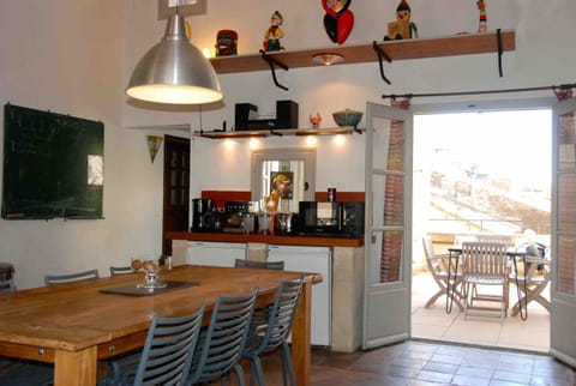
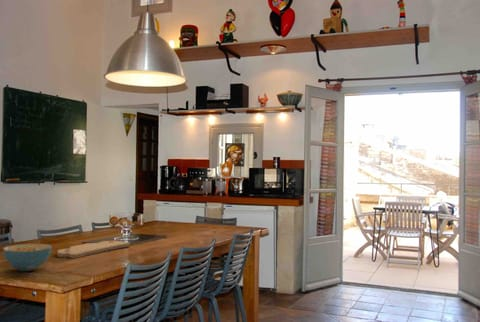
+ cereal bowl [2,243,53,272]
+ cutting board [56,240,131,259]
